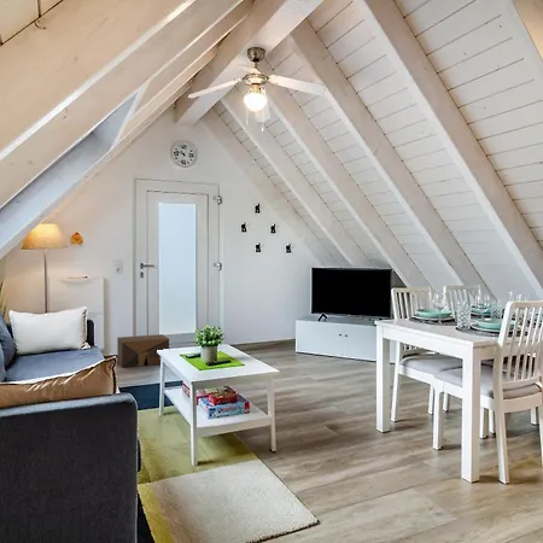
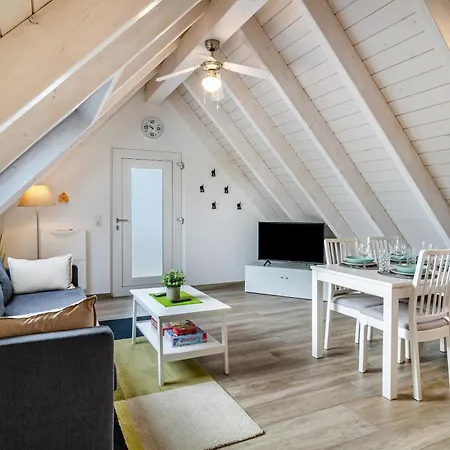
- cardboard box [116,333,170,369]
